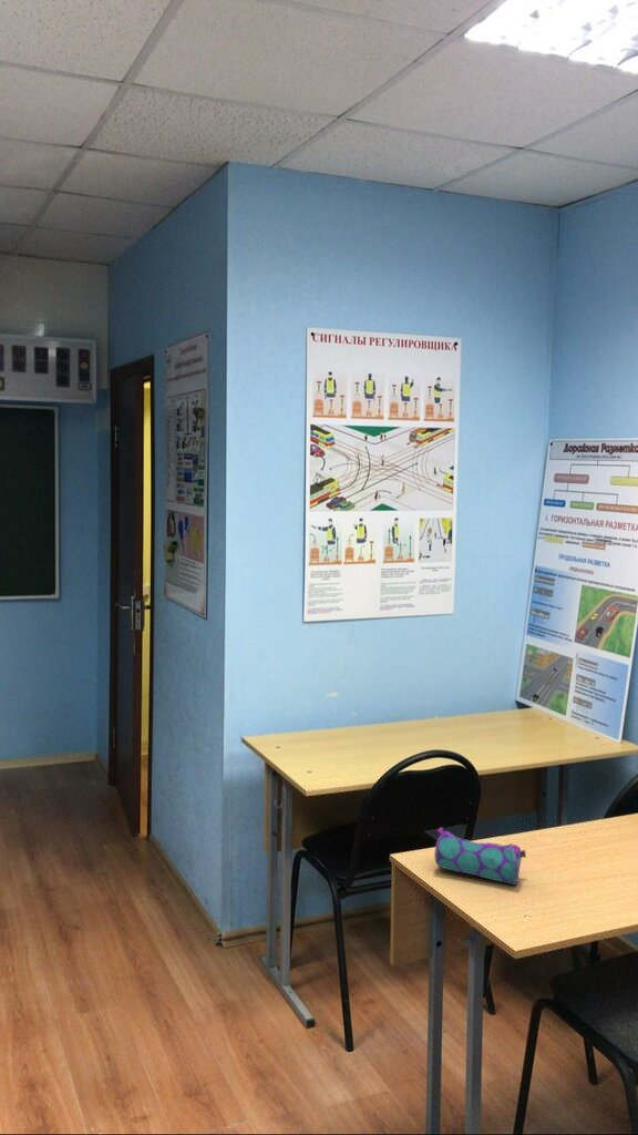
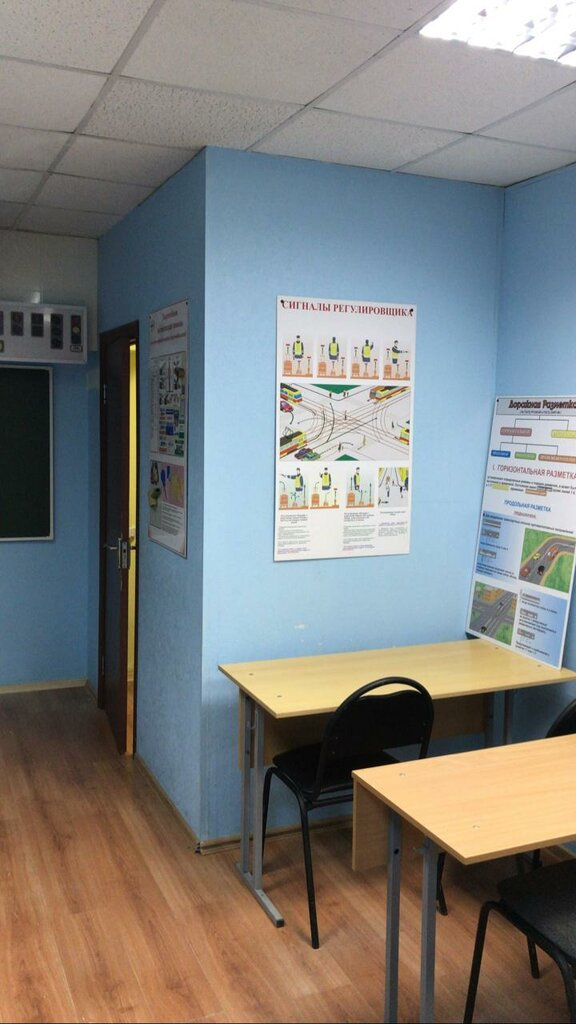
- pencil case [433,826,527,886]
